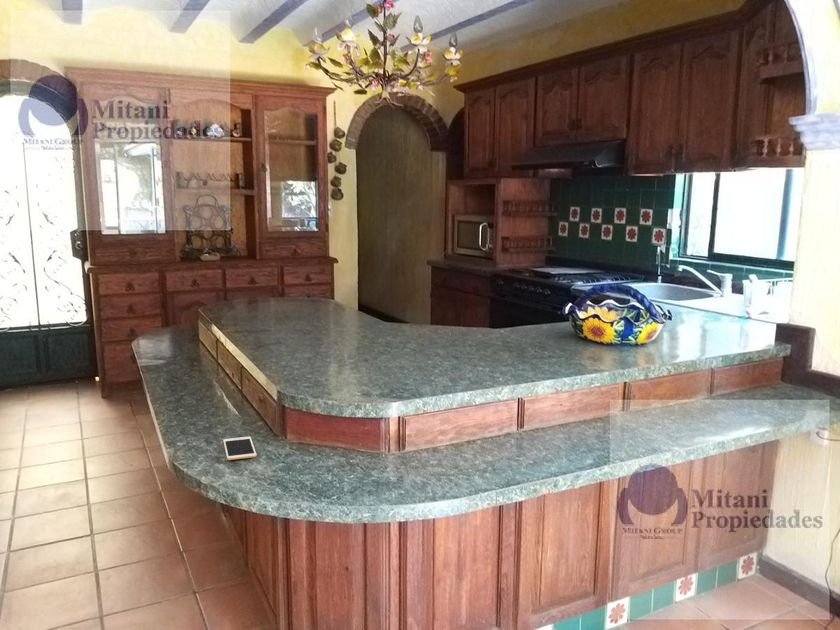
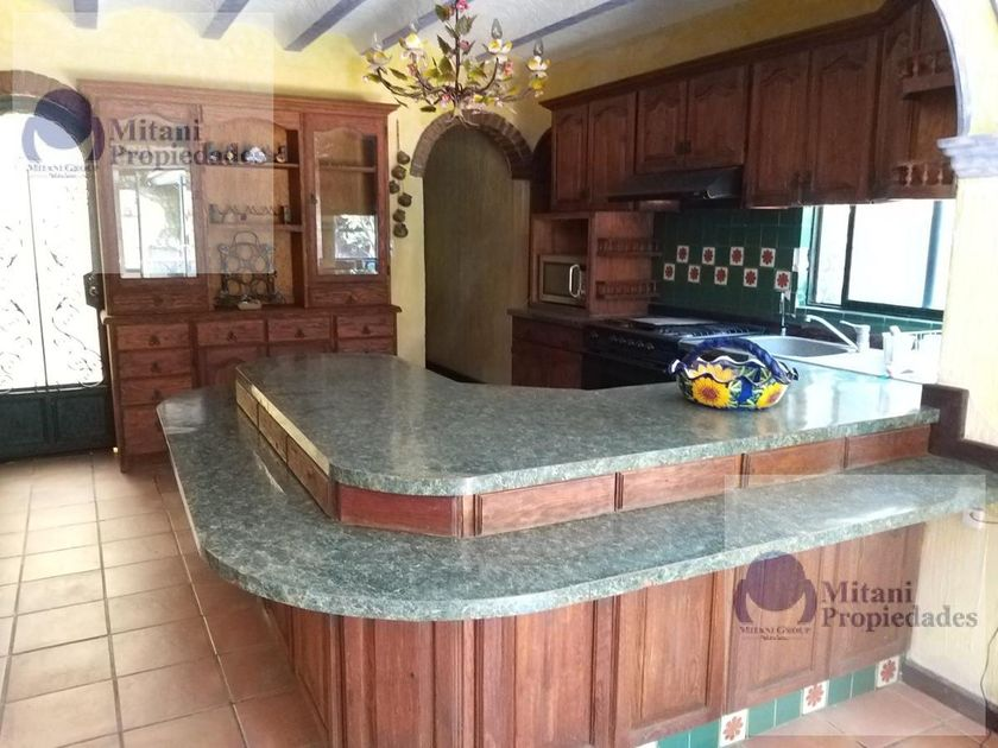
- cell phone [222,436,258,461]
